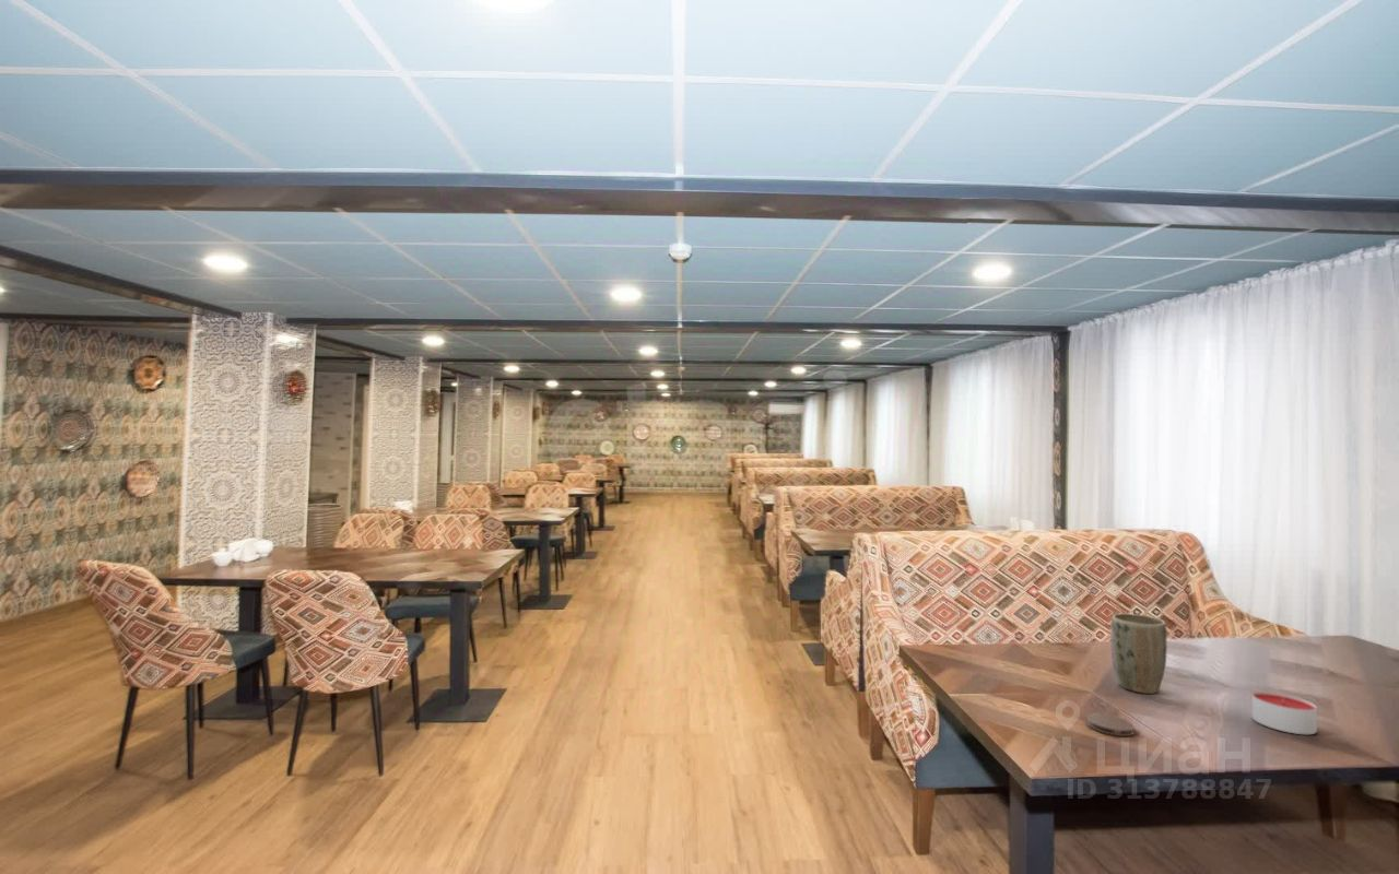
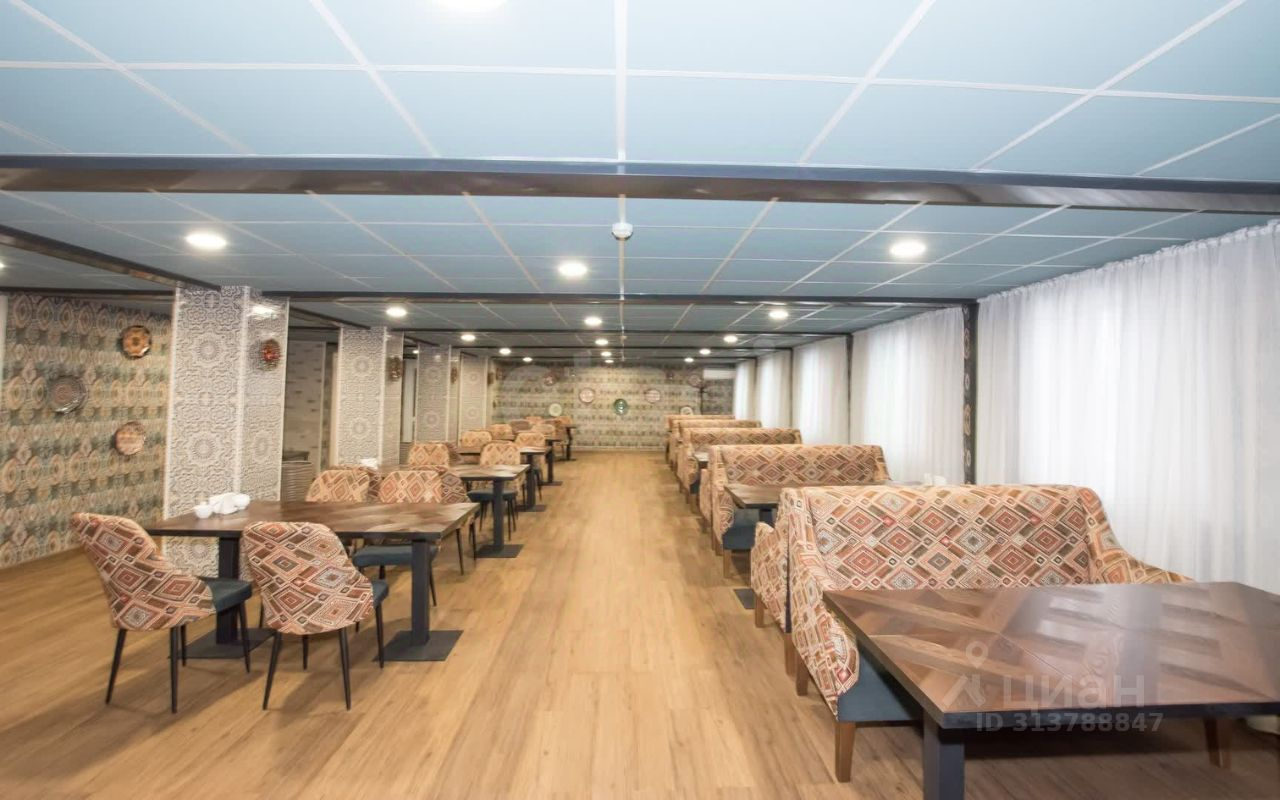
- coaster [1085,712,1136,737]
- plant pot [1110,613,1168,695]
- candle [1251,690,1318,735]
